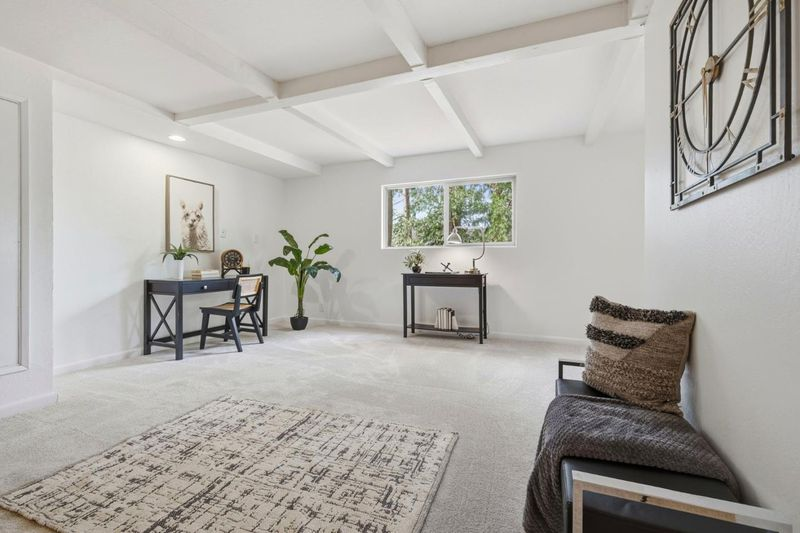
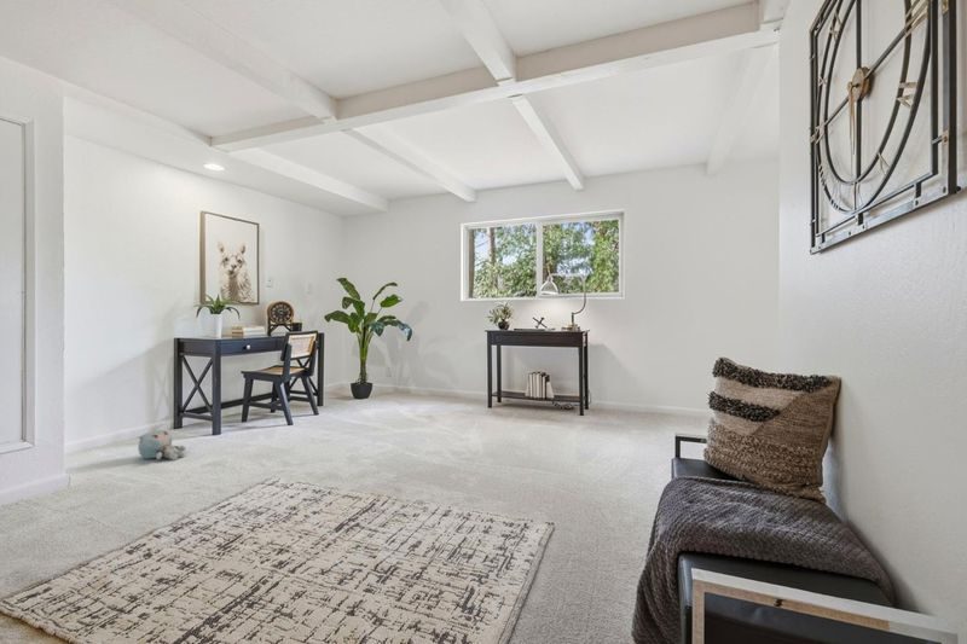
+ plush toy [137,429,187,462]
